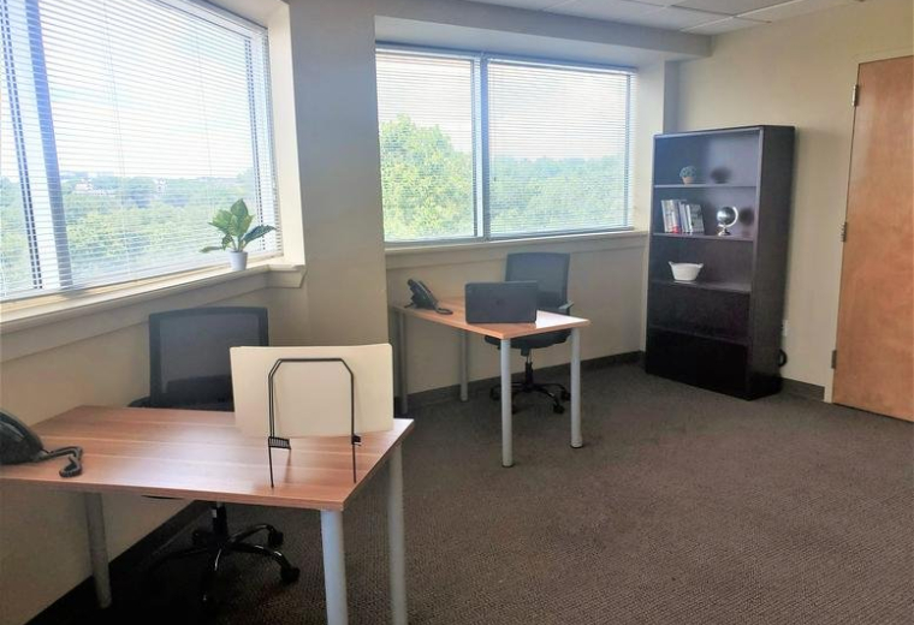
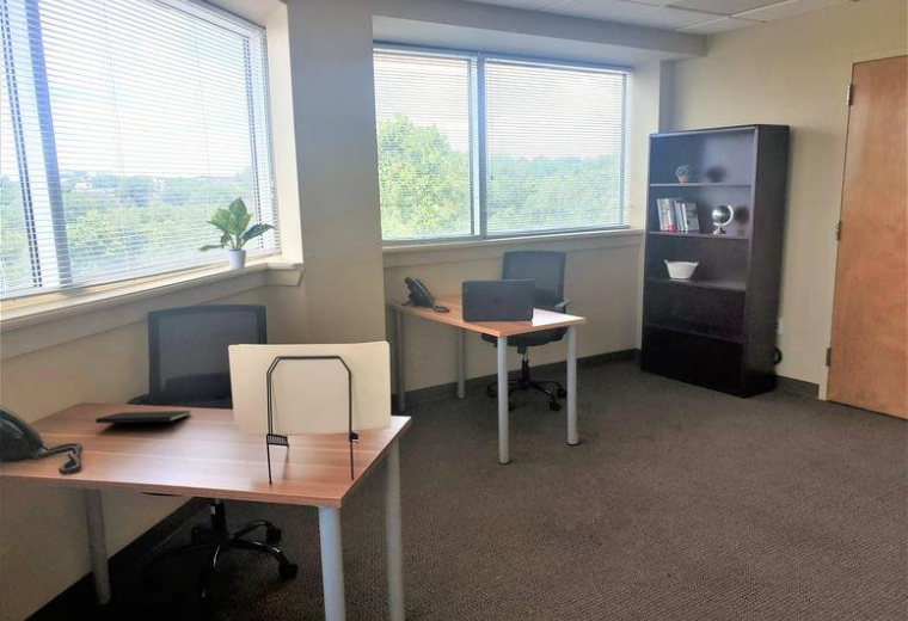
+ notepad [94,410,191,432]
